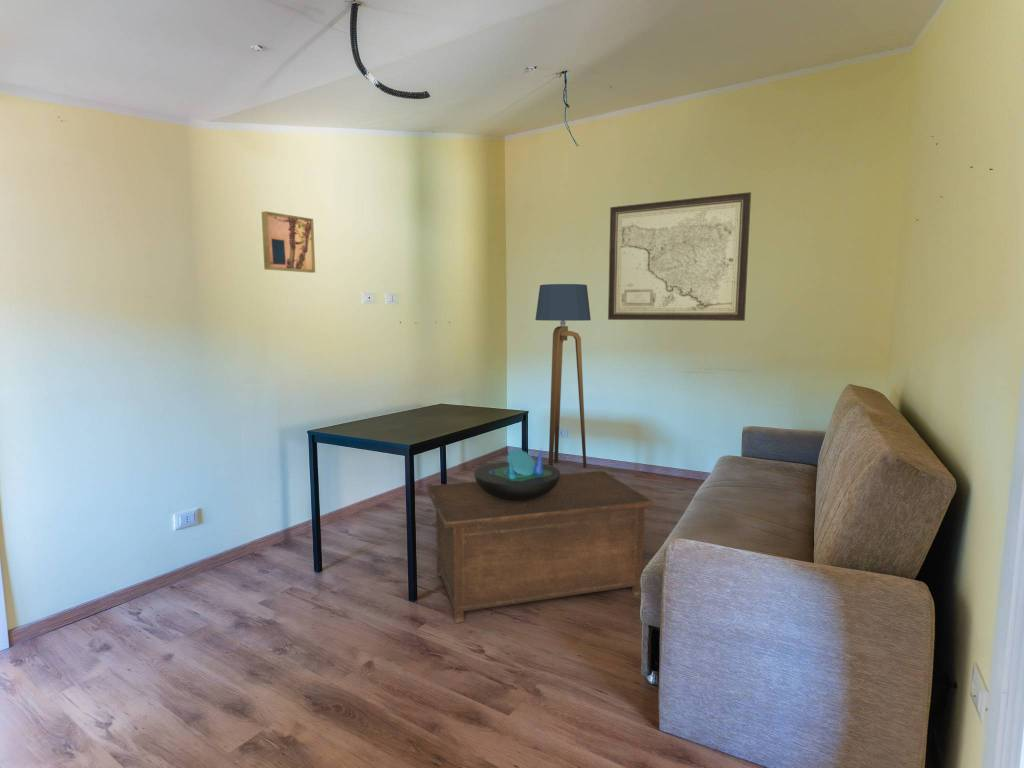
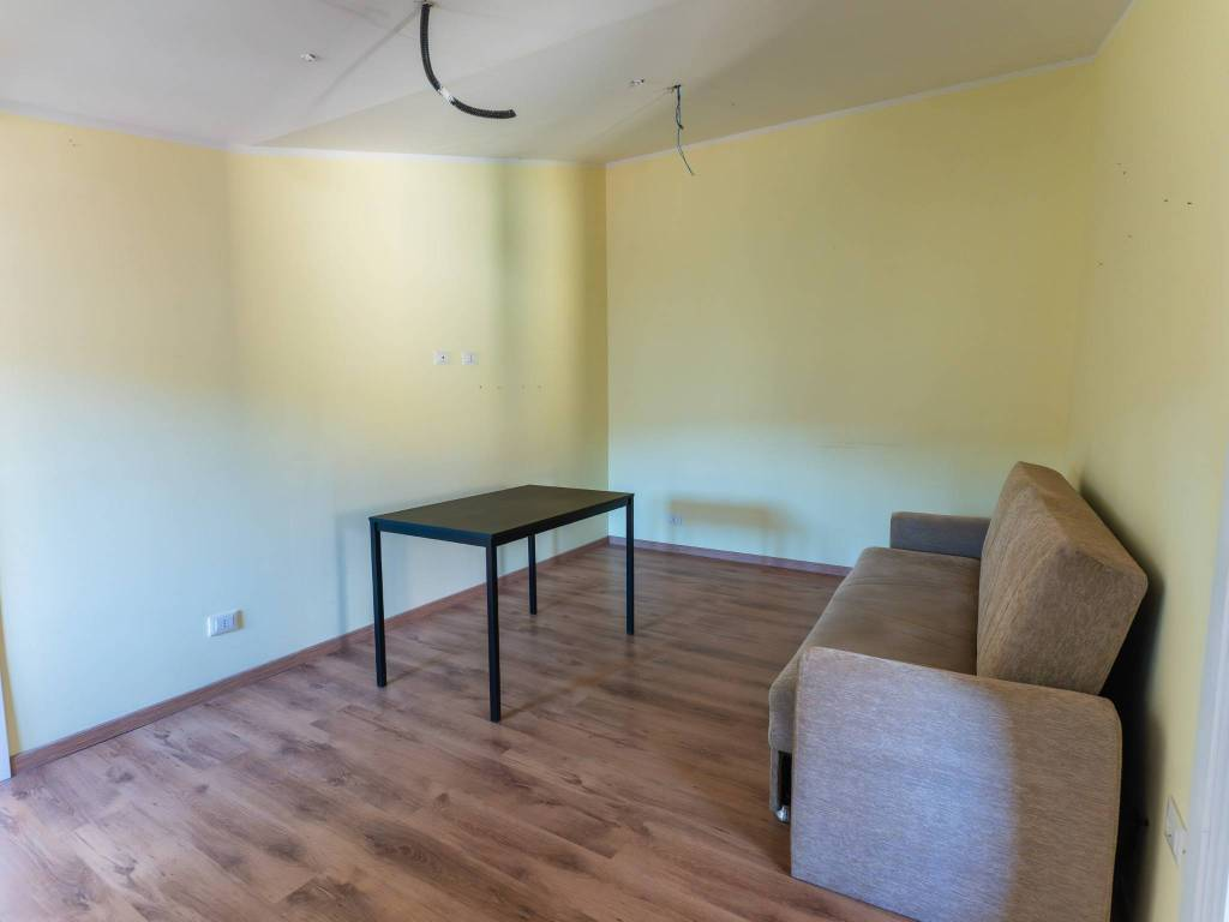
- wall art [607,191,752,322]
- cabinet [426,470,654,624]
- wall art [260,210,316,274]
- floor lamp [534,283,592,469]
- decorative bowl [473,448,561,501]
